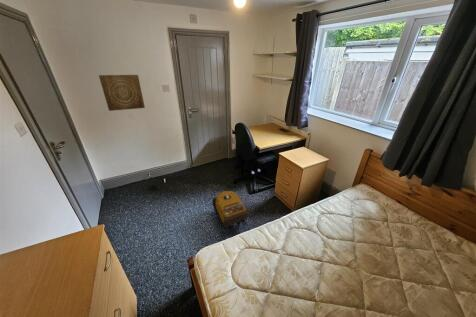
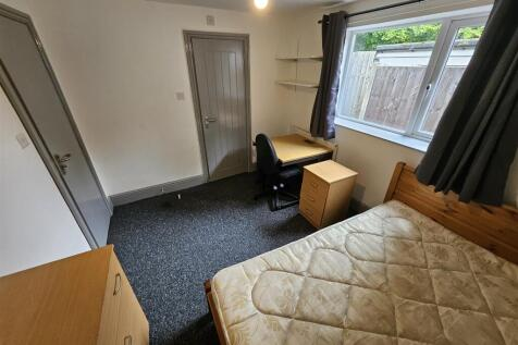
- wall art [98,74,146,112]
- backpack [211,190,250,235]
